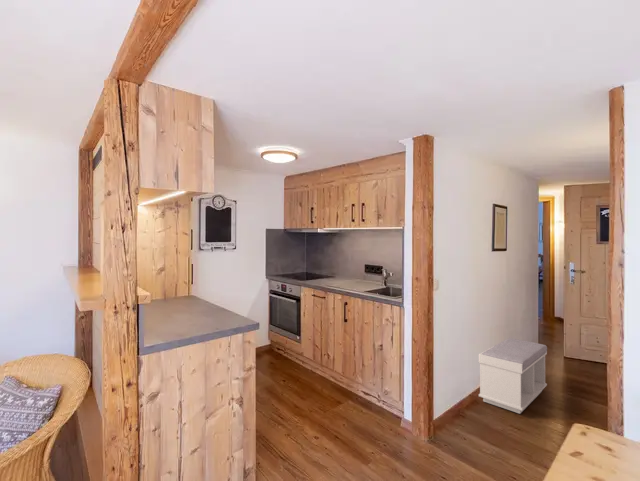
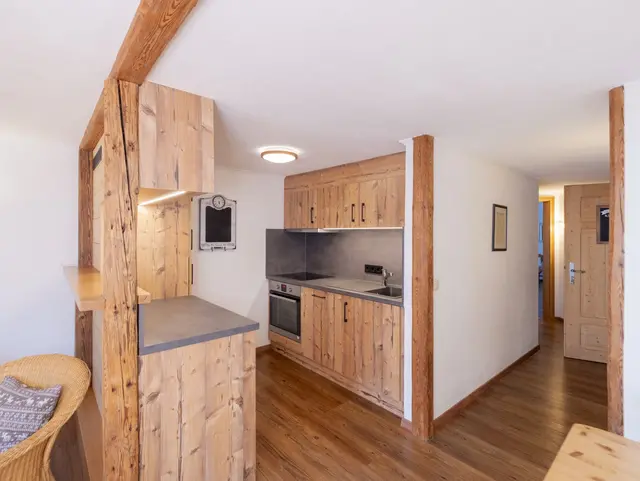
- bench [478,337,548,415]
